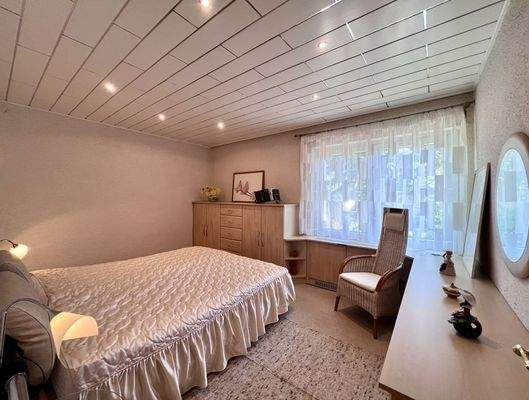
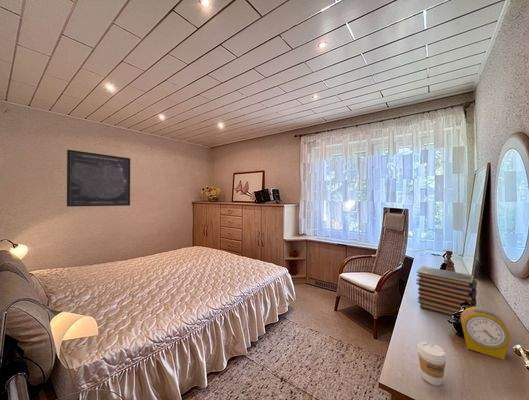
+ coffee cup [417,341,447,386]
+ book stack [415,265,478,317]
+ wall art [66,149,131,208]
+ alarm clock [459,306,511,361]
